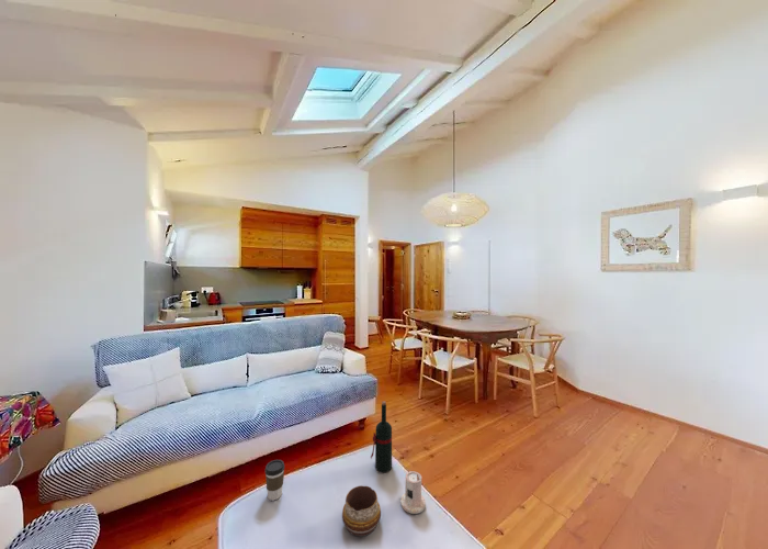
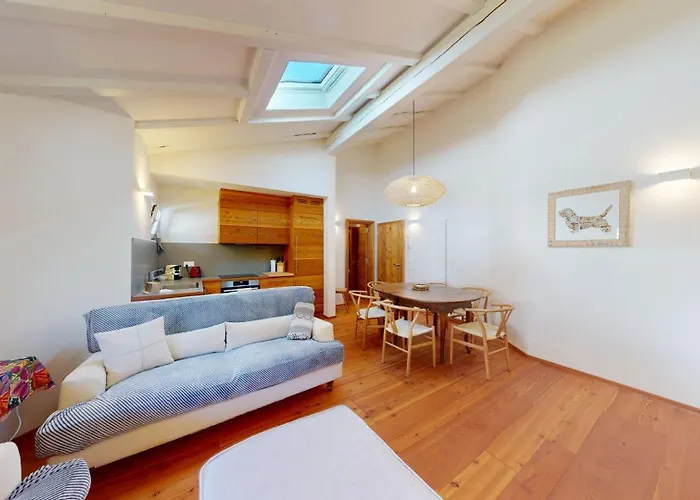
- candle [399,470,427,515]
- coffee cup [264,459,285,502]
- decorative bowl [341,484,382,537]
- wine bottle [370,401,393,473]
